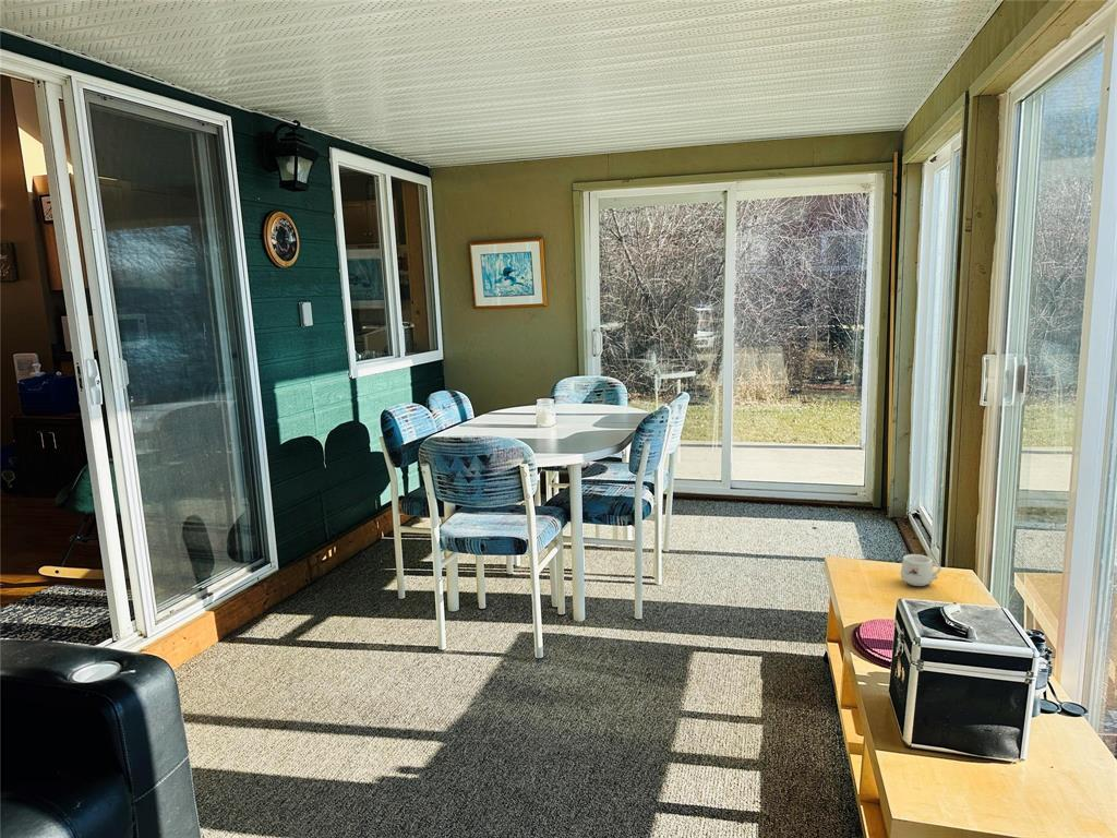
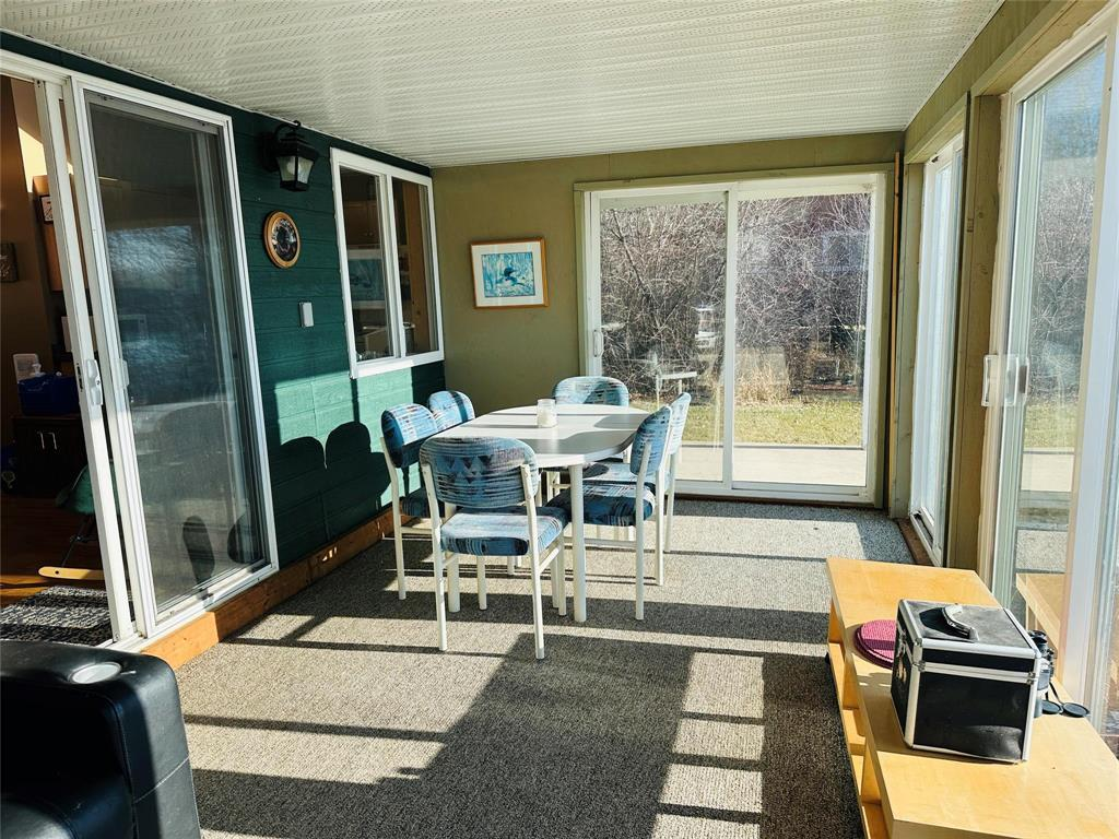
- mug [900,553,942,587]
